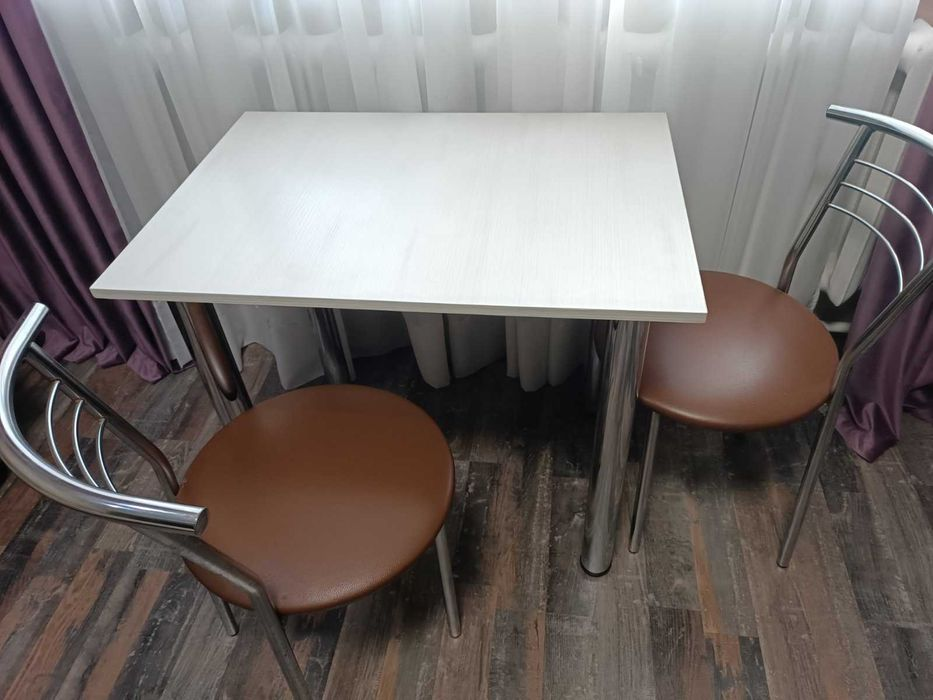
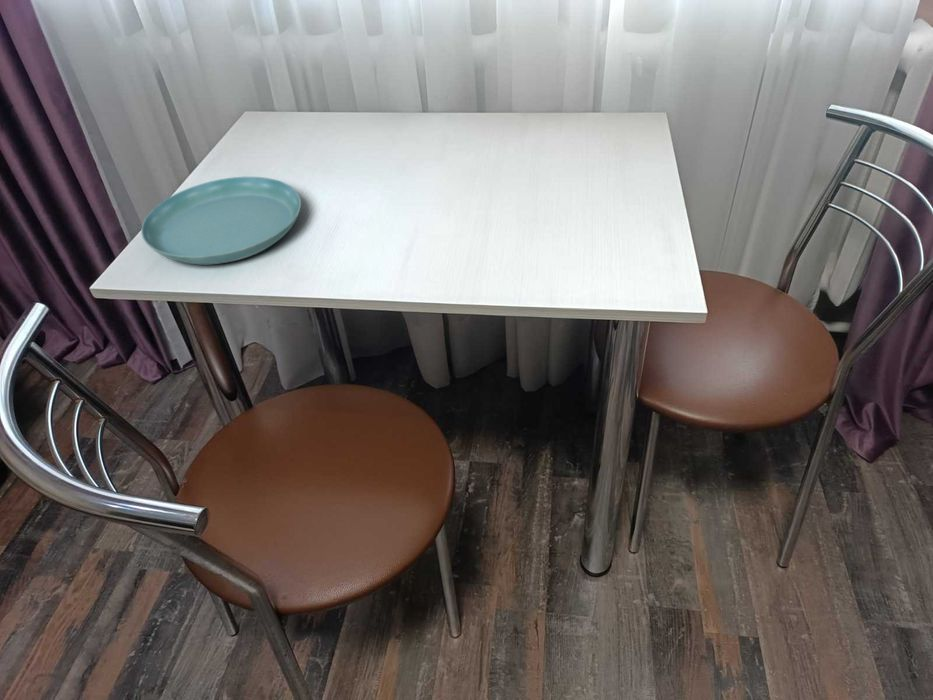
+ saucer [140,176,302,265]
